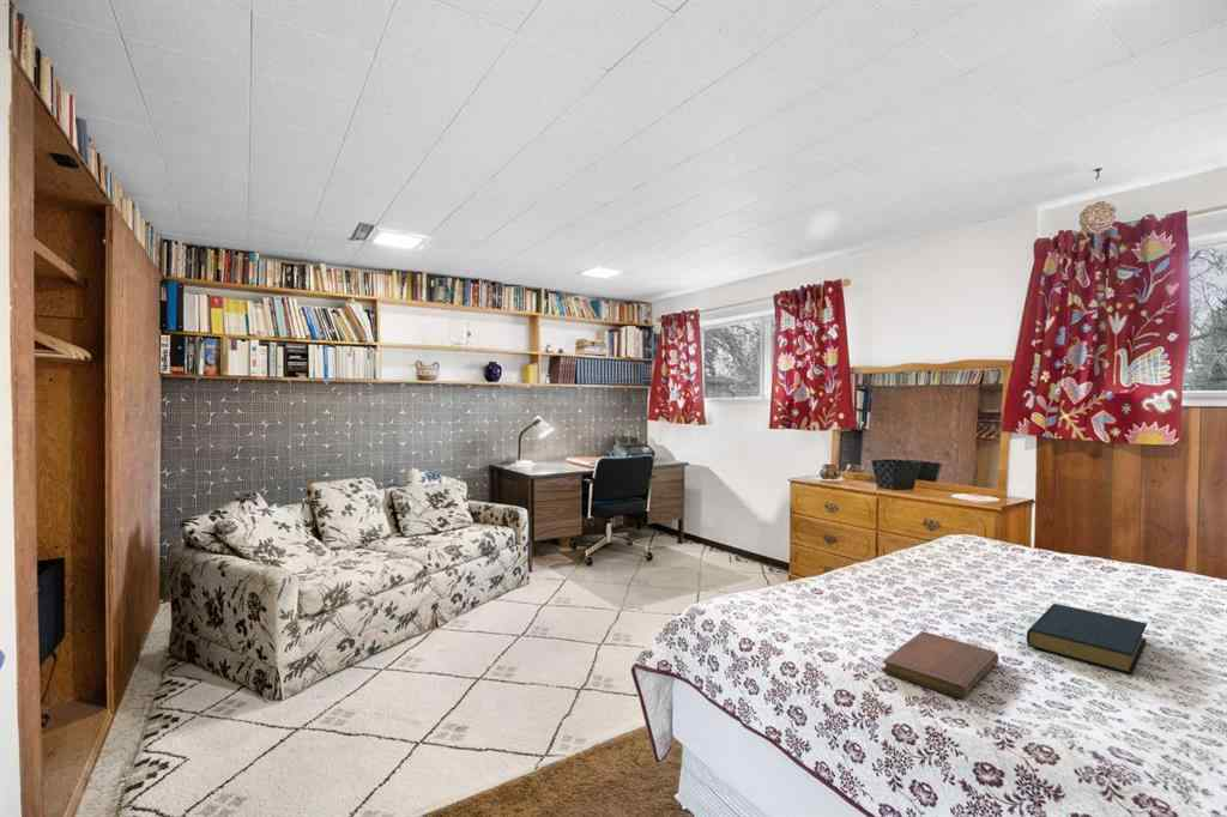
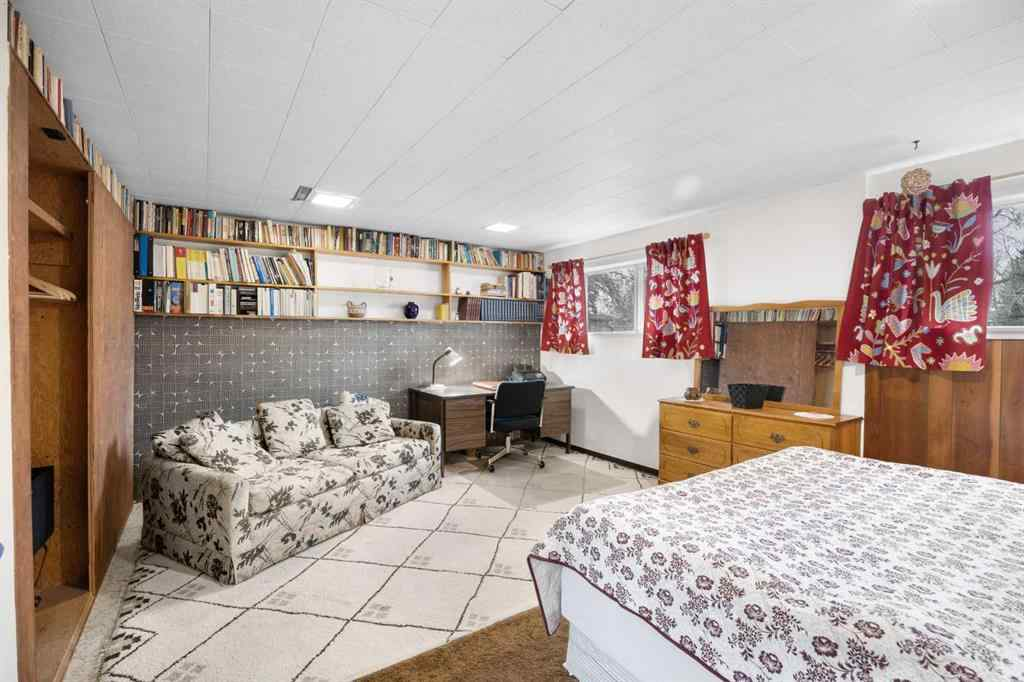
- notebook [881,630,999,700]
- hardback book [1026,603,1148,676]
